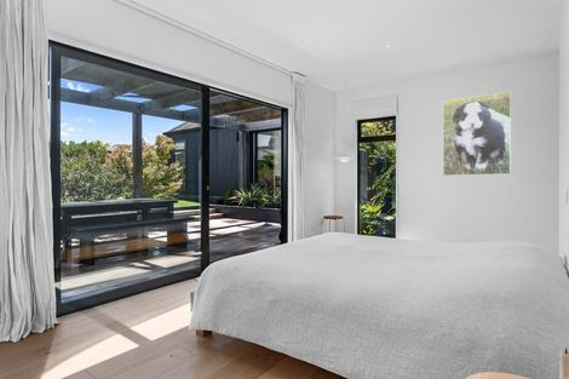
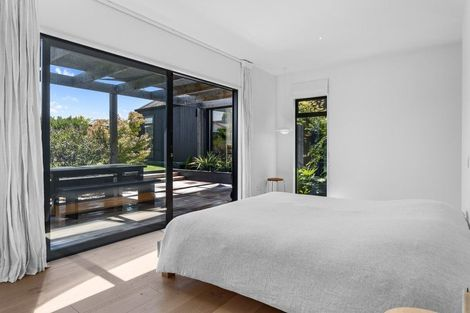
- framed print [442,91,512,177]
